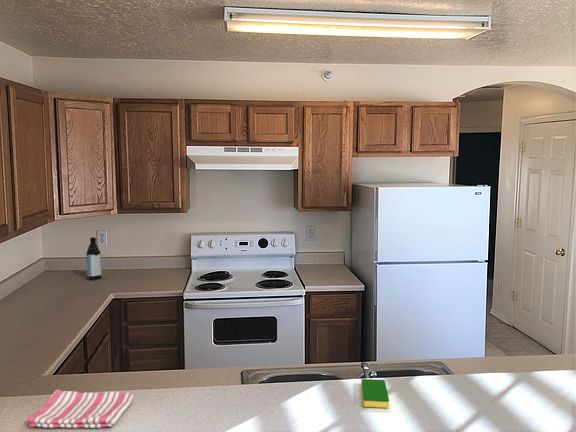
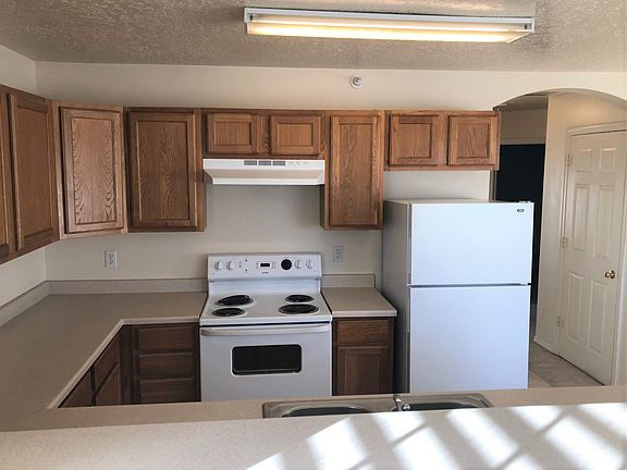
- dish sponge [360,378,390,409]
- water bottle [85,236,103,281]
- dish towel [26,388,135,429]
